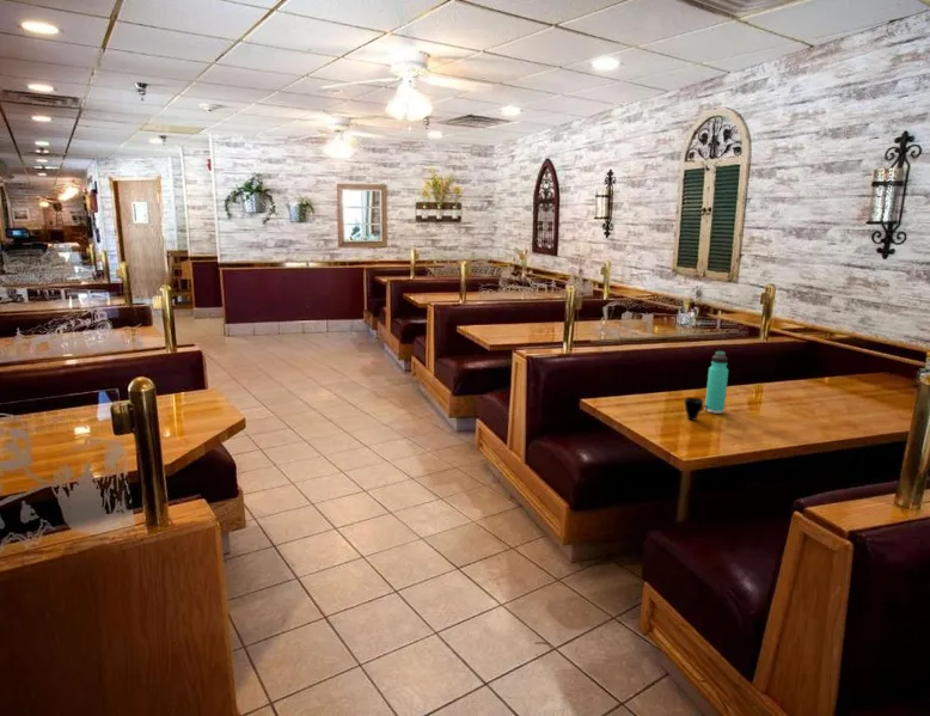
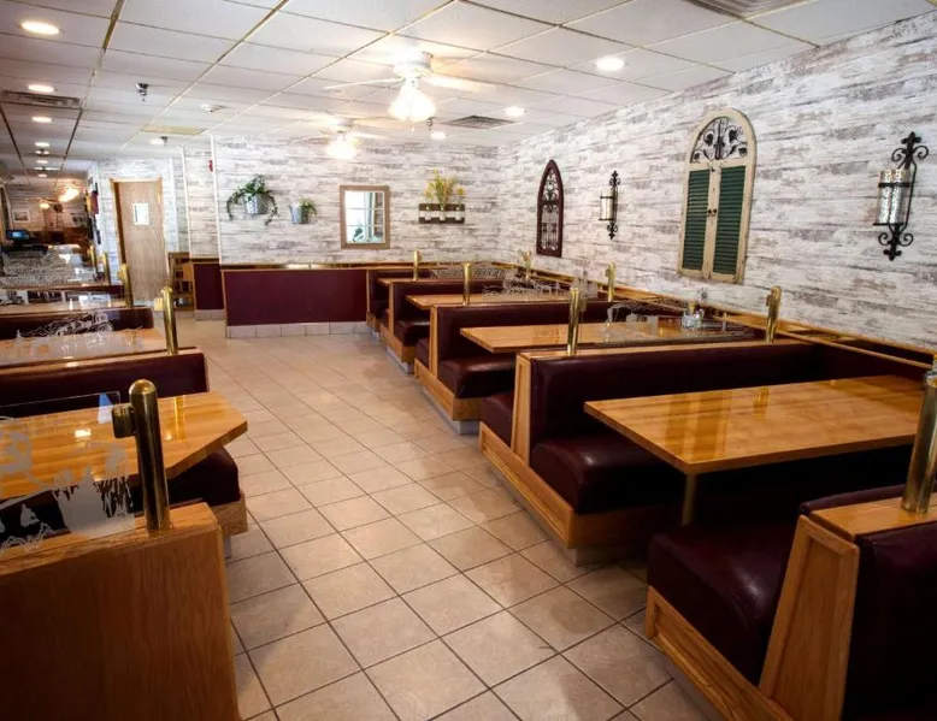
- thermos bottle [704,350,729,415]
- cup [683,396,708,422]
